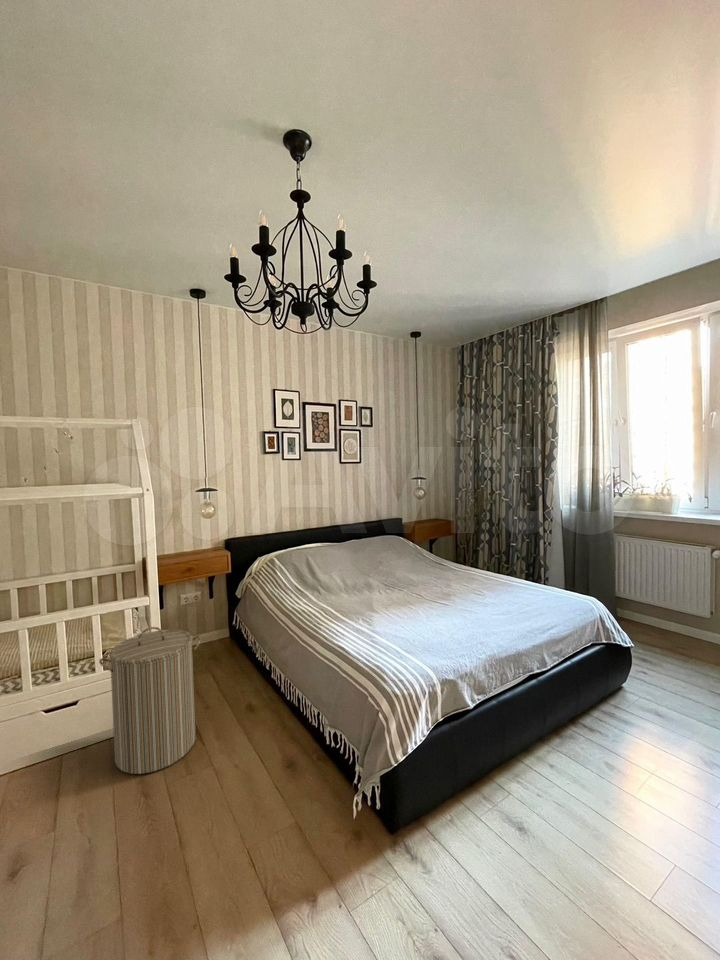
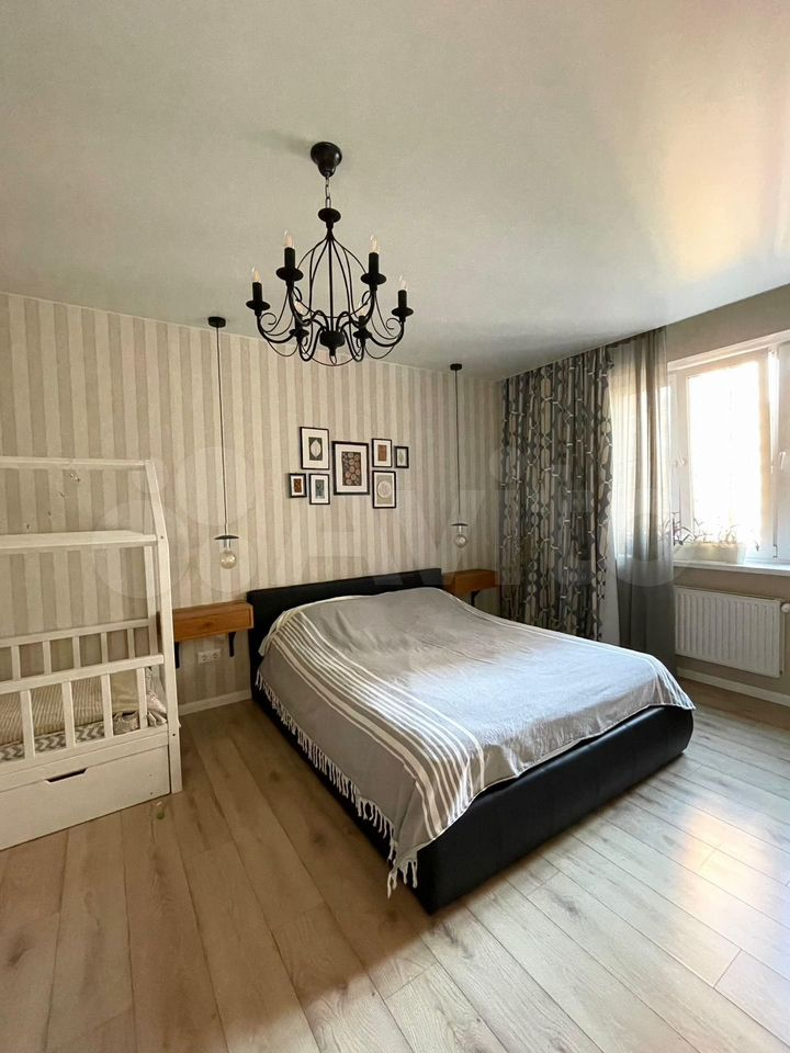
- laundry hamper [98,626,202,775]
